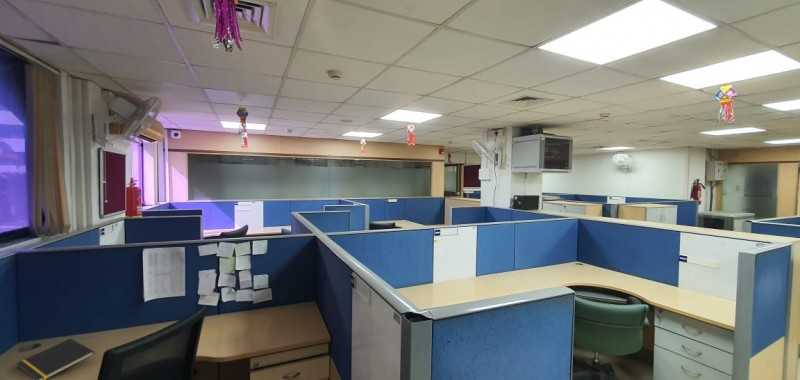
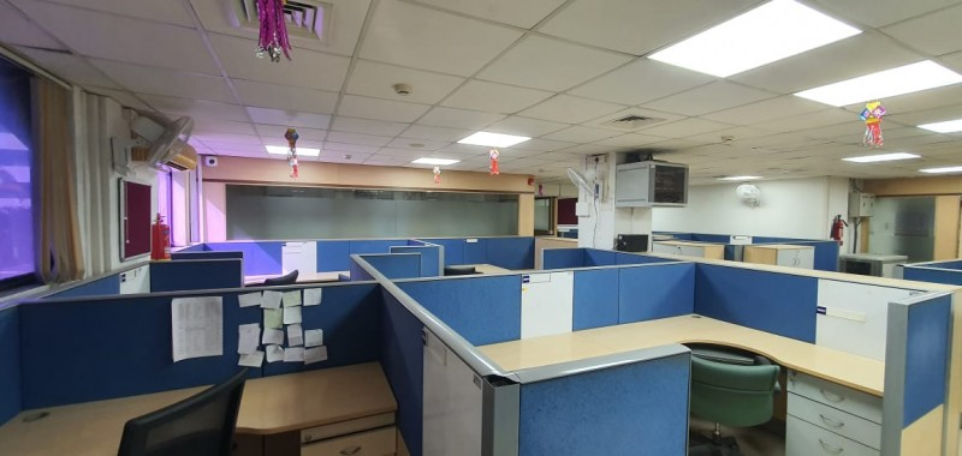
- notepad [16,337,96,380]
